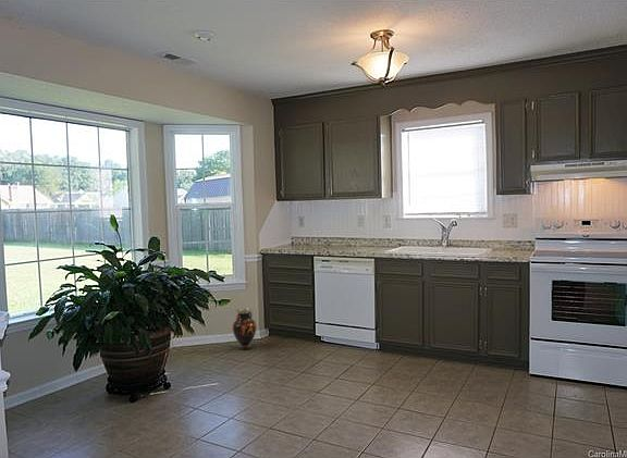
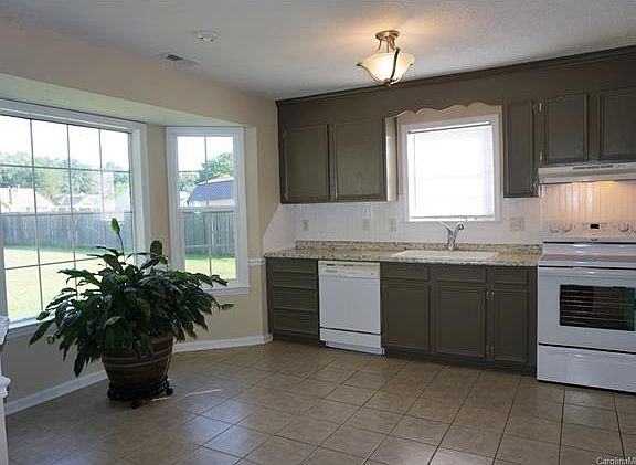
- vase [231,307,258,351]
